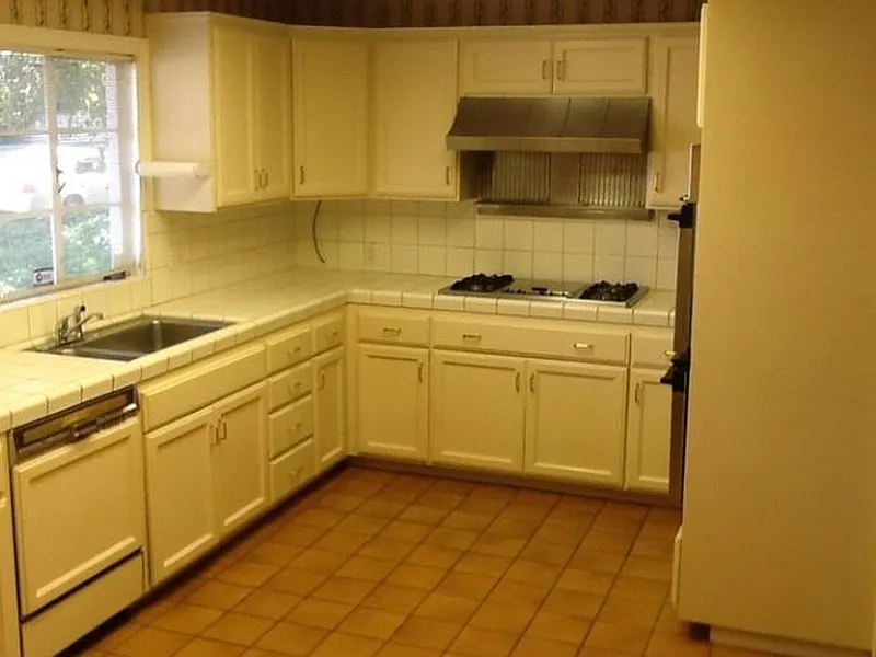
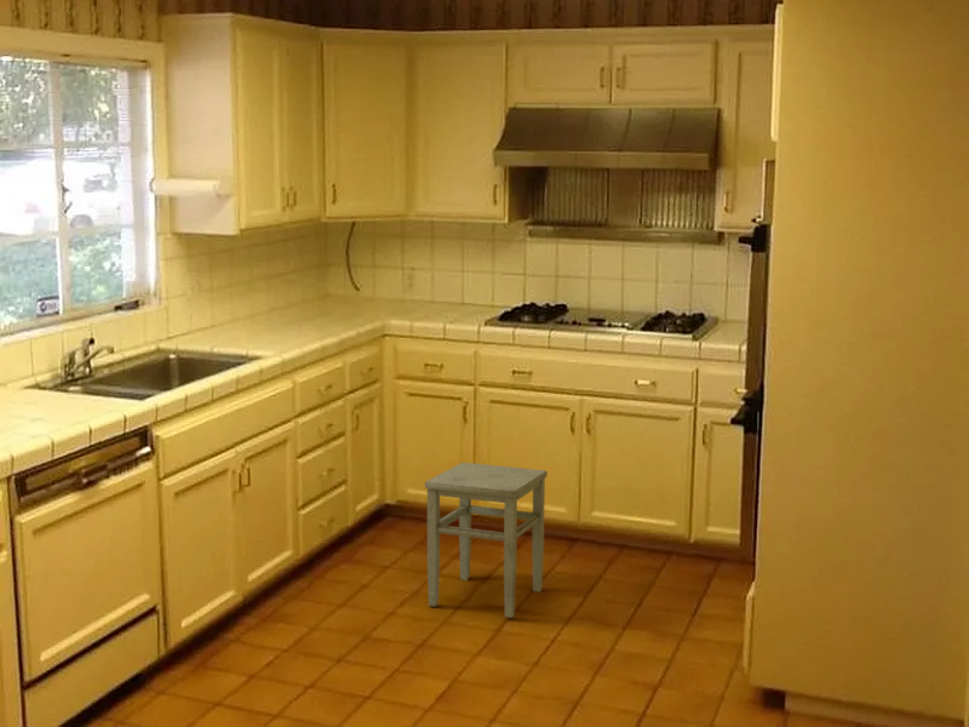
+ stool [424,462,549,619]
